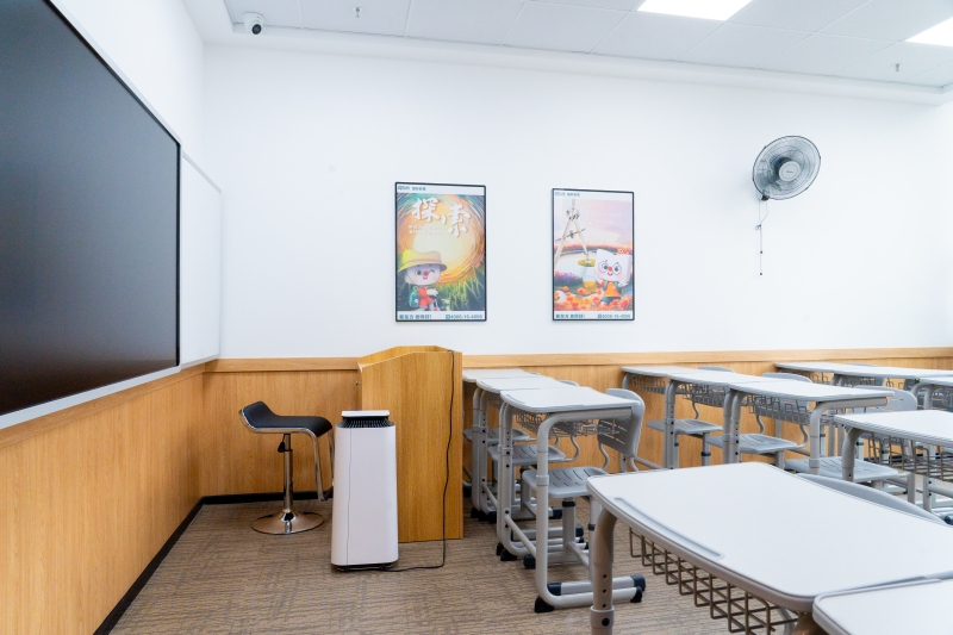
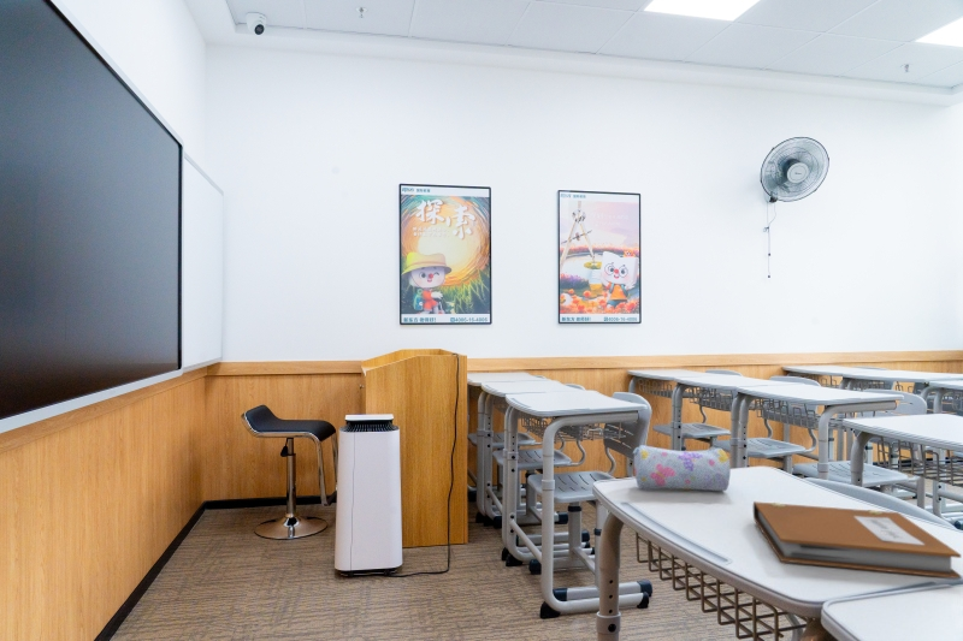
+ notebook [752,500,962,580]
+ pencil case [632,444,732,492]
